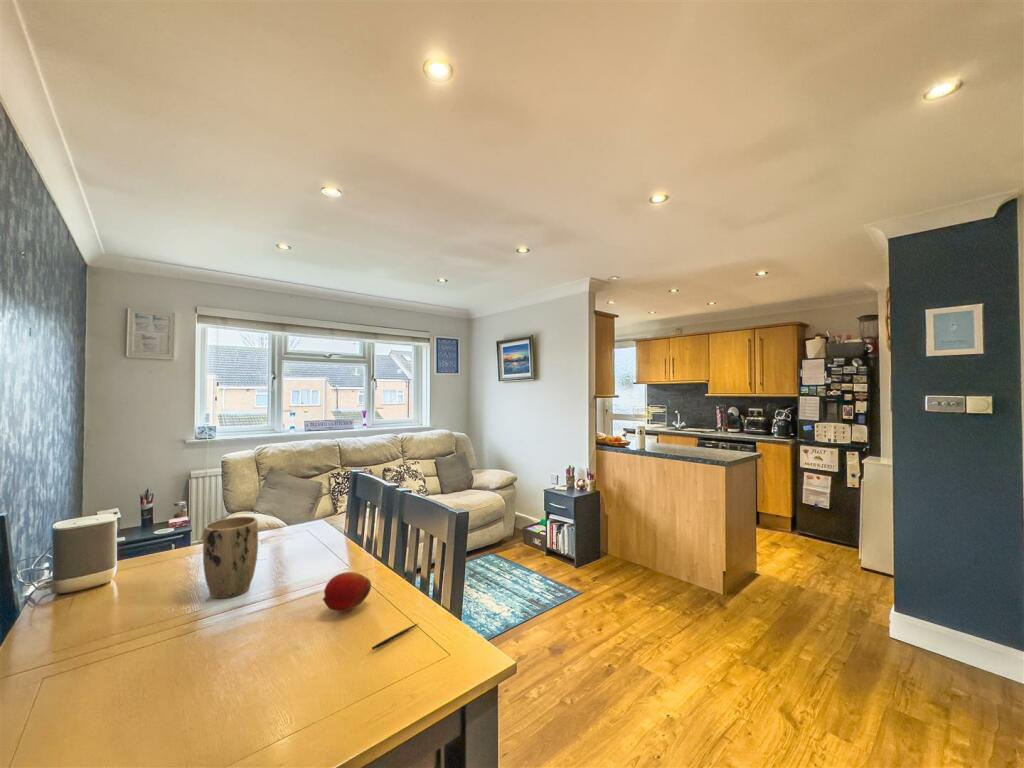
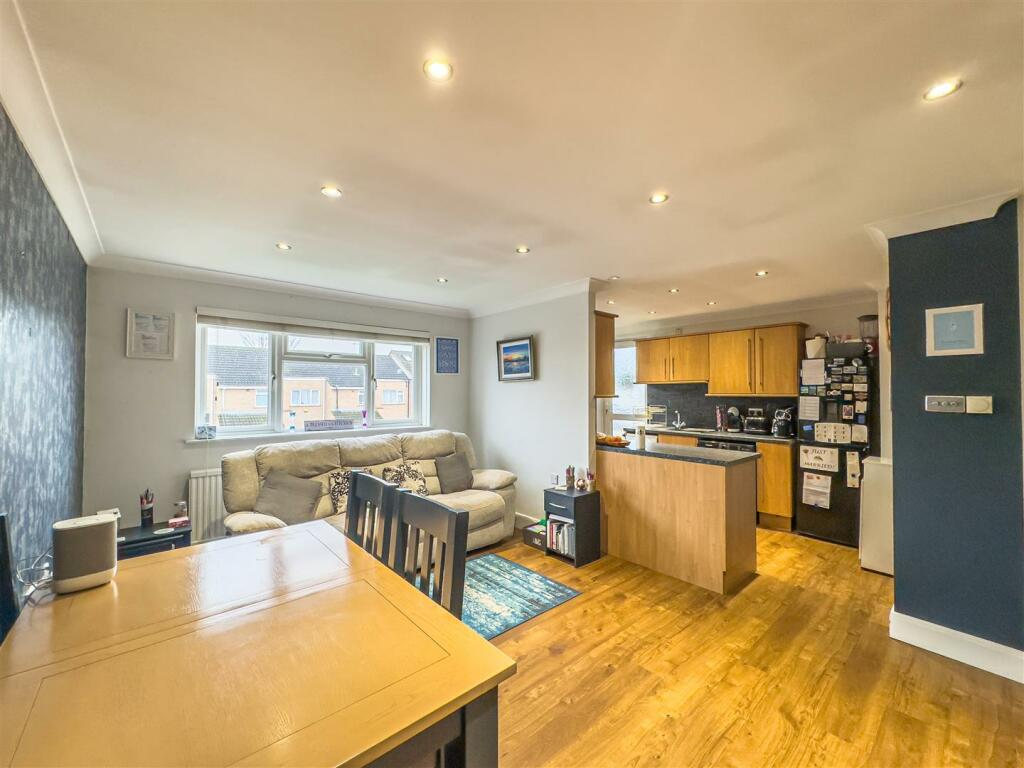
- plant pot [202,515,259,599]
- fruit [322,571,372,612]
- pen [371,622,420,651]
